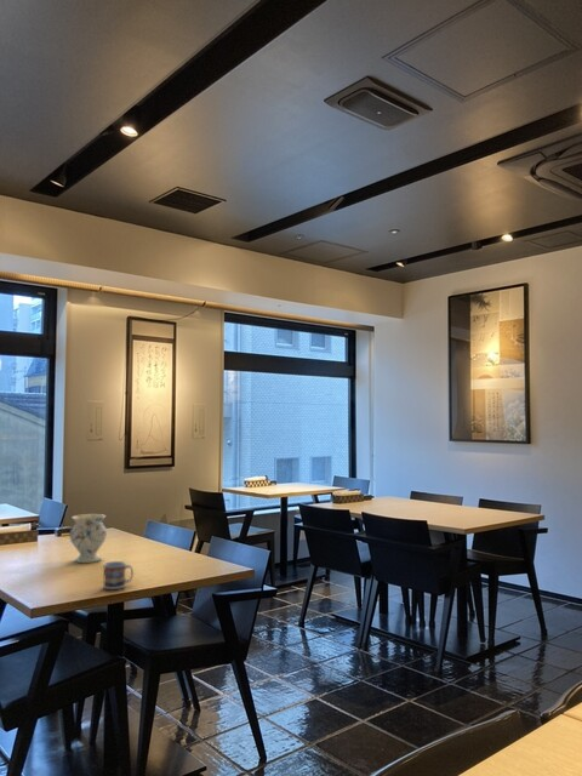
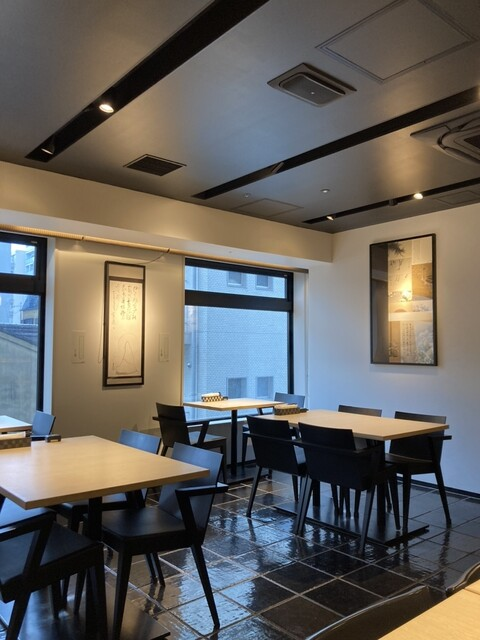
- cup [102,560,135,590]
- vase [69,513,108,564]
